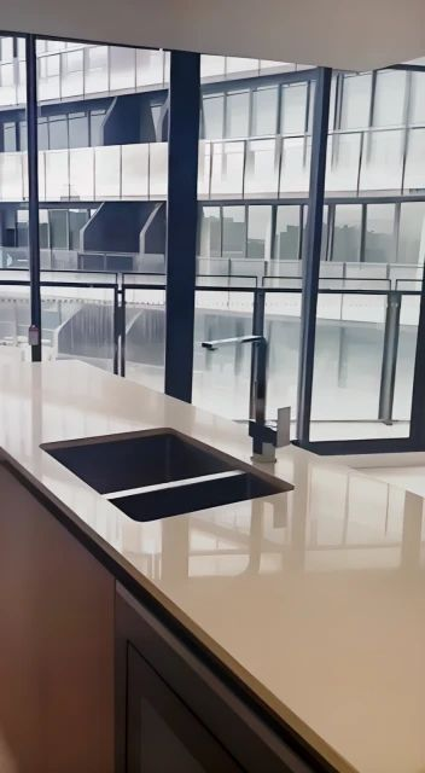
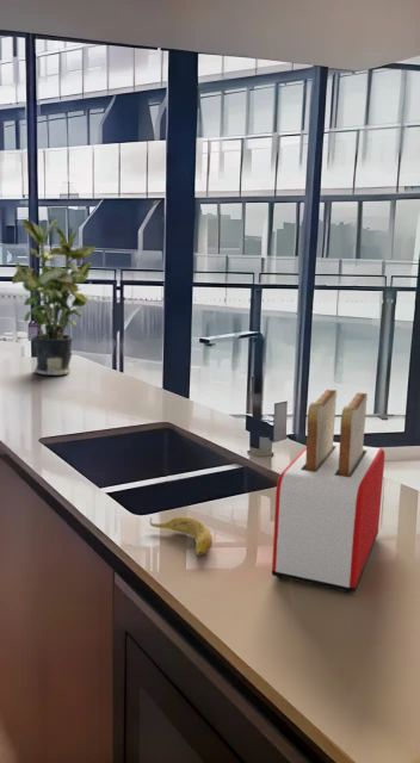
+ banana [149,516,214,557]
+ potted plant [11,217,97,377]
+ toaster [271,389,385,594]
